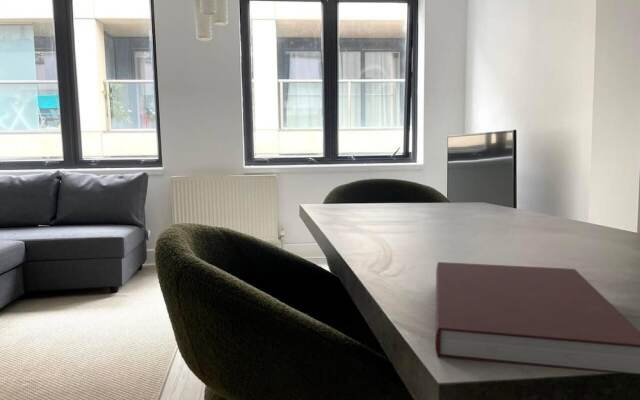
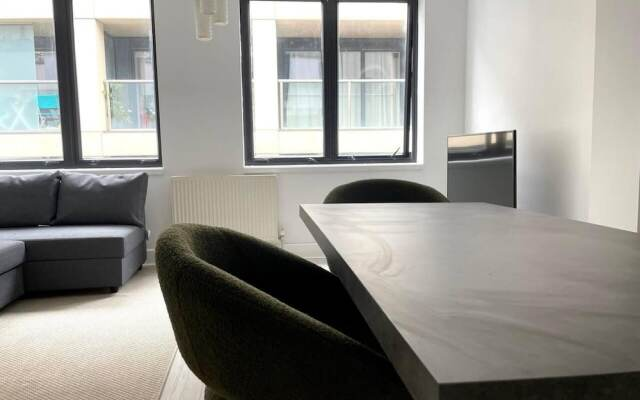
- notebook [434,261,640,375]
